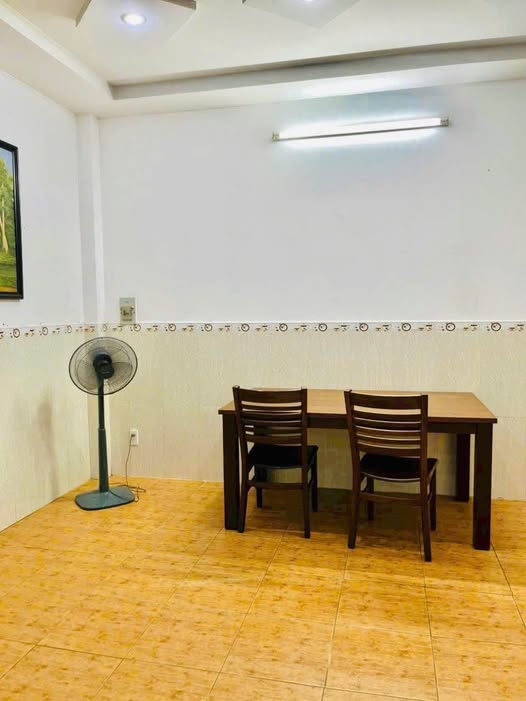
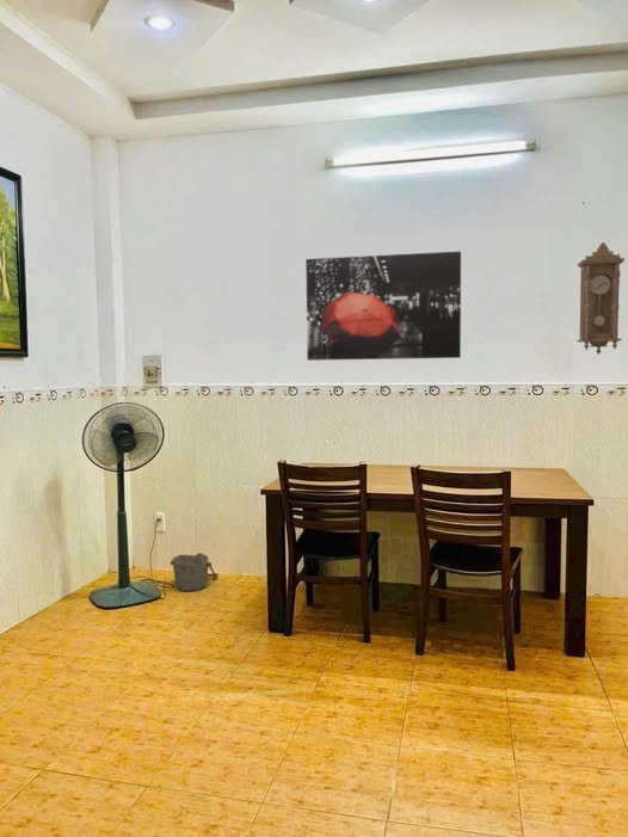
+ bucket [170,552,220,592]
+ pendulum clock [577,241,626,356]
+ wall art [304,251,462,362]
